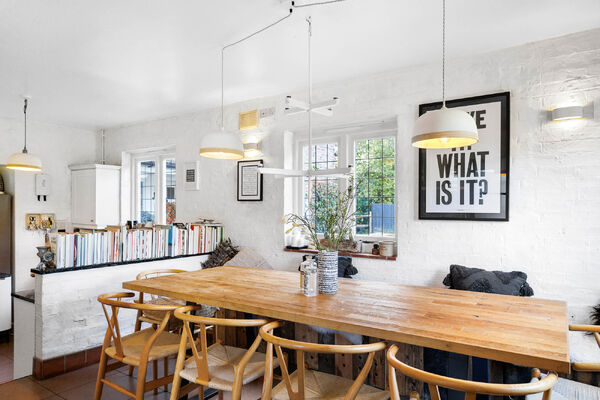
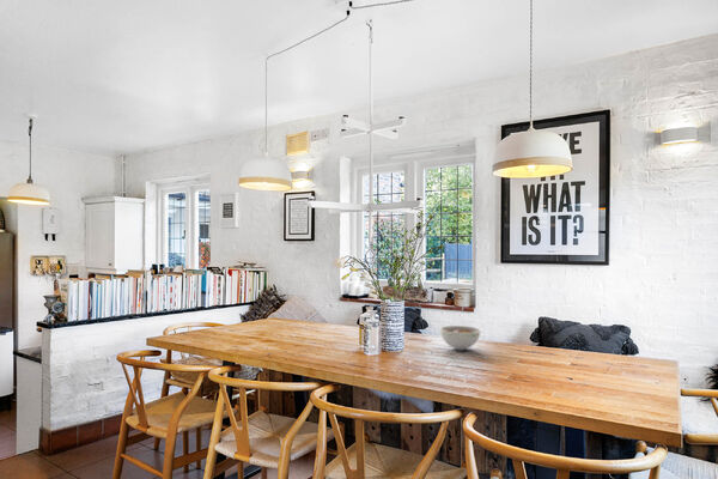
+ bowl [439,325,481,352]
